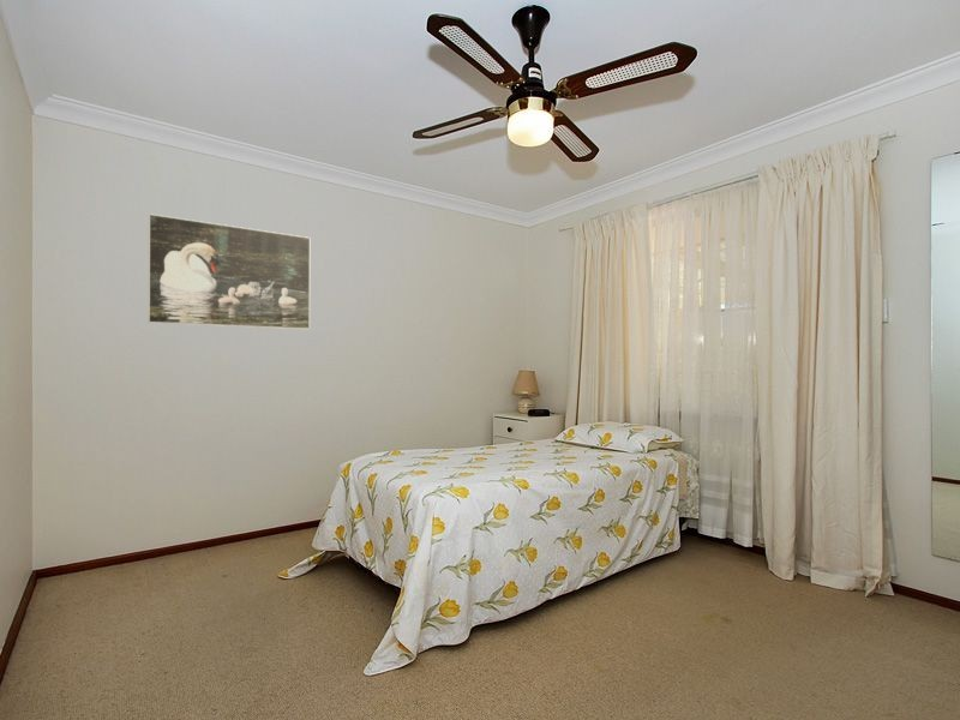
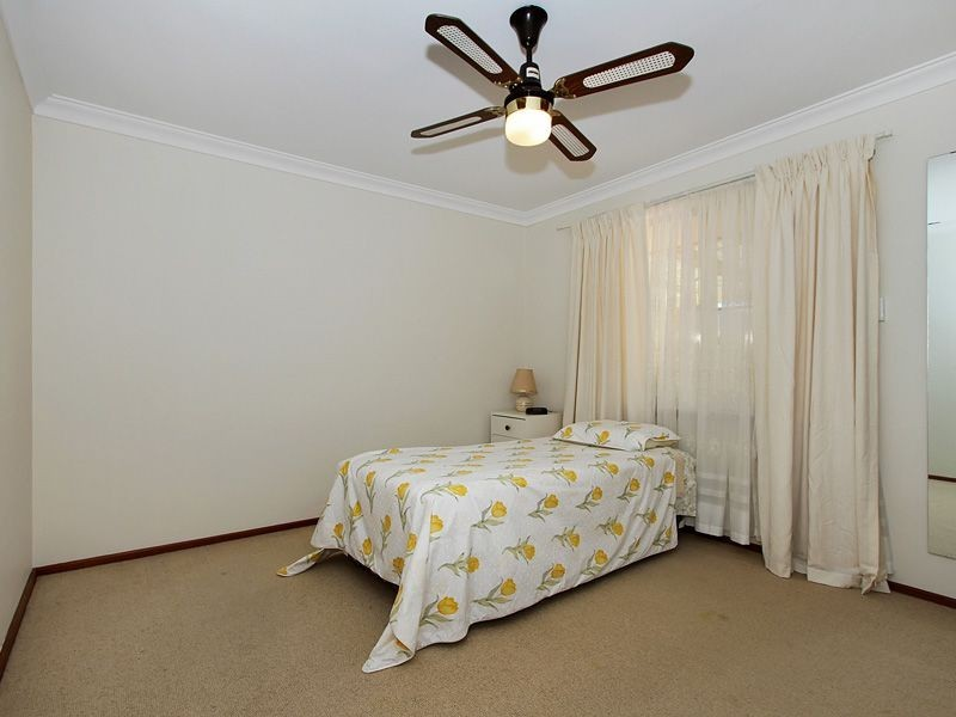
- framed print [146,212,311,330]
